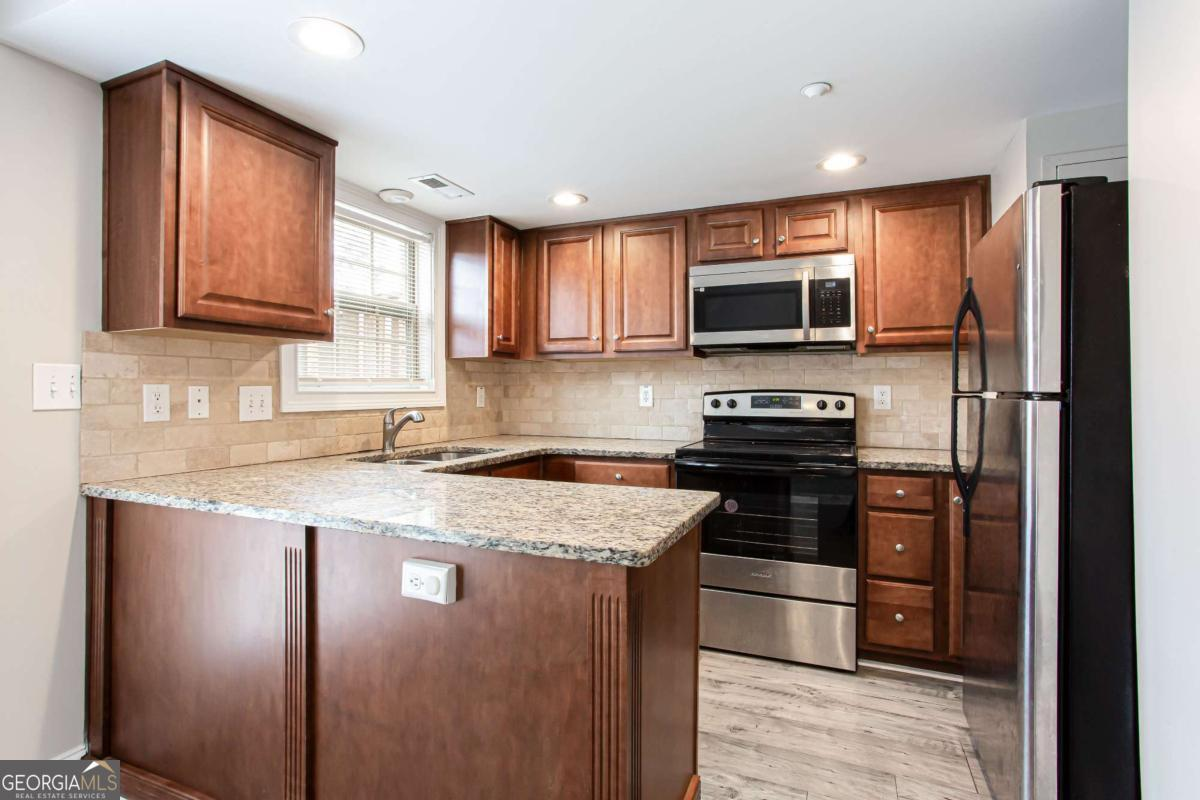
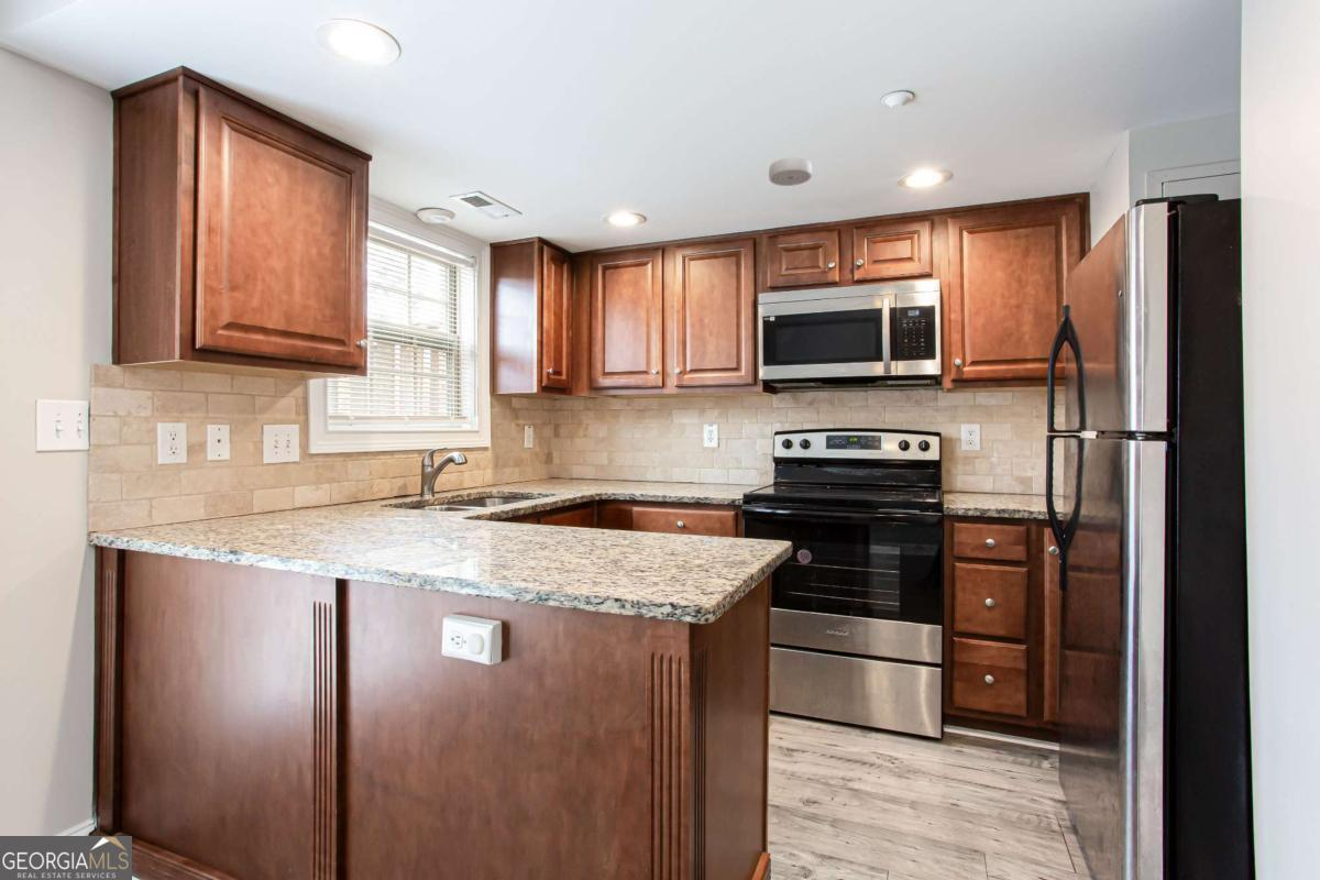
+ smoke detector [768,156,813,187]
